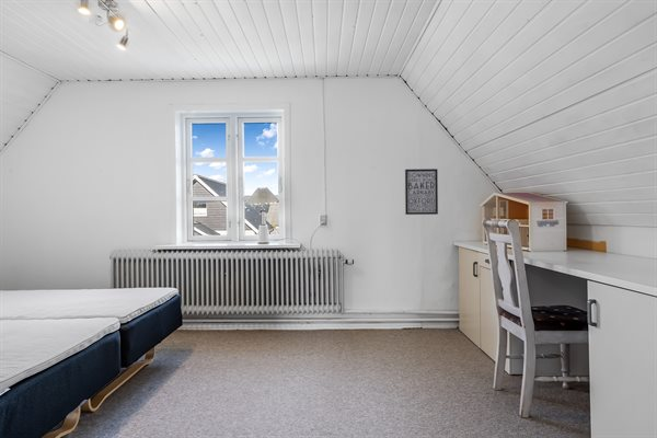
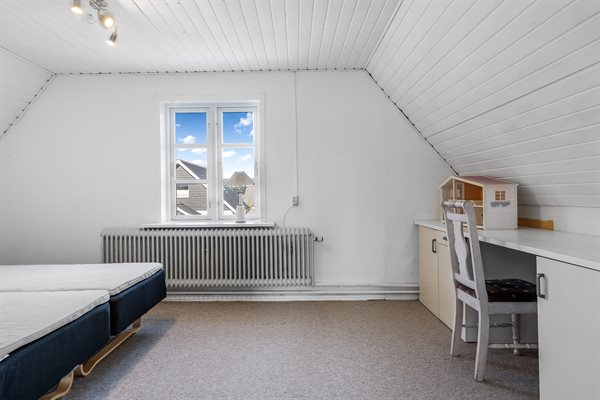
- wall art [404,168,439,216]
